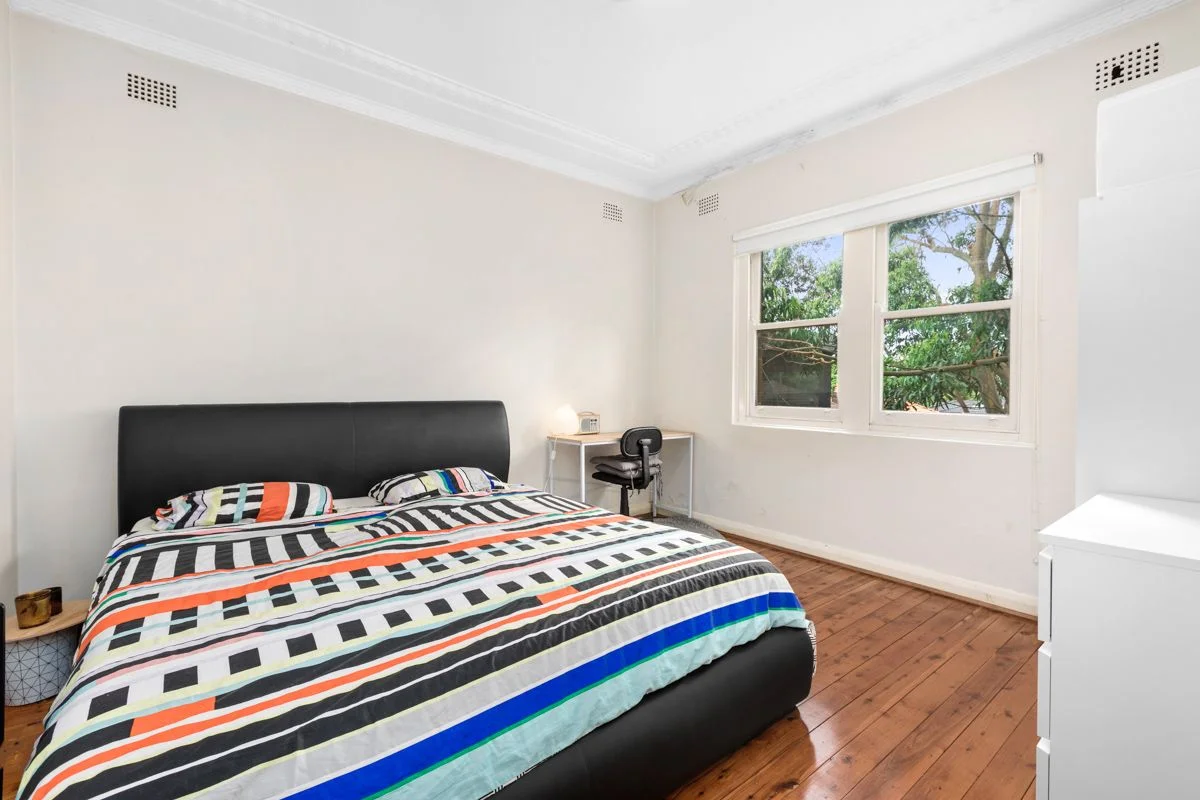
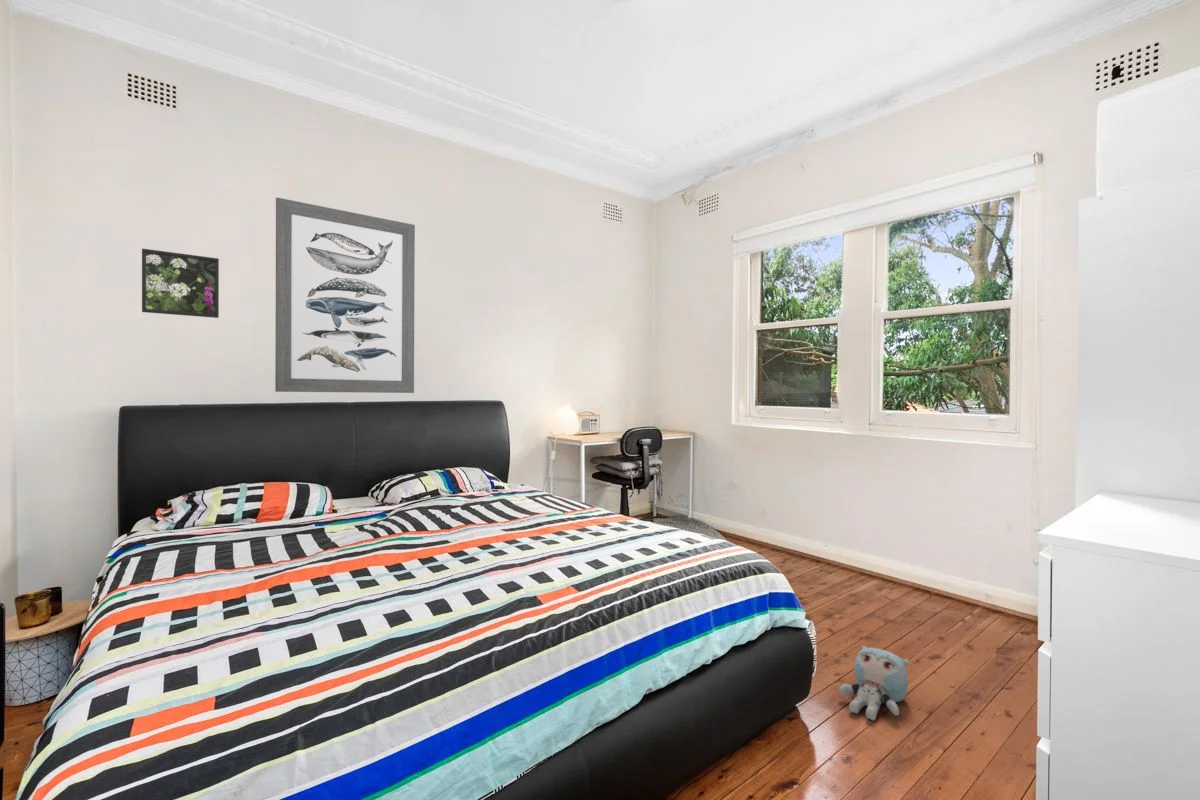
+ wall art [274,196,416,394]
+ plush toy [838,645,910,721]
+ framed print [141,248,220,319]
